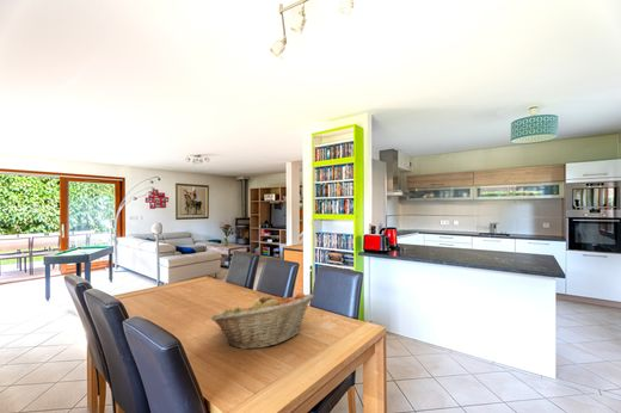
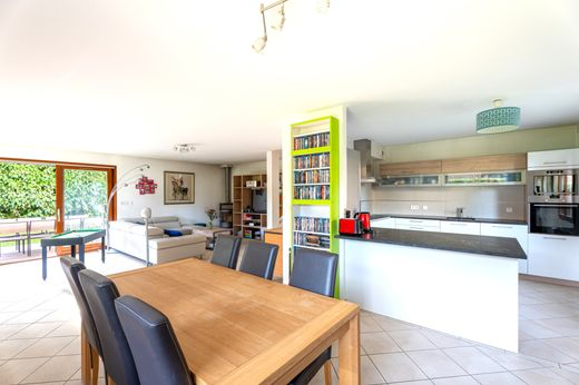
- fruit basket [210,291,315,350]
